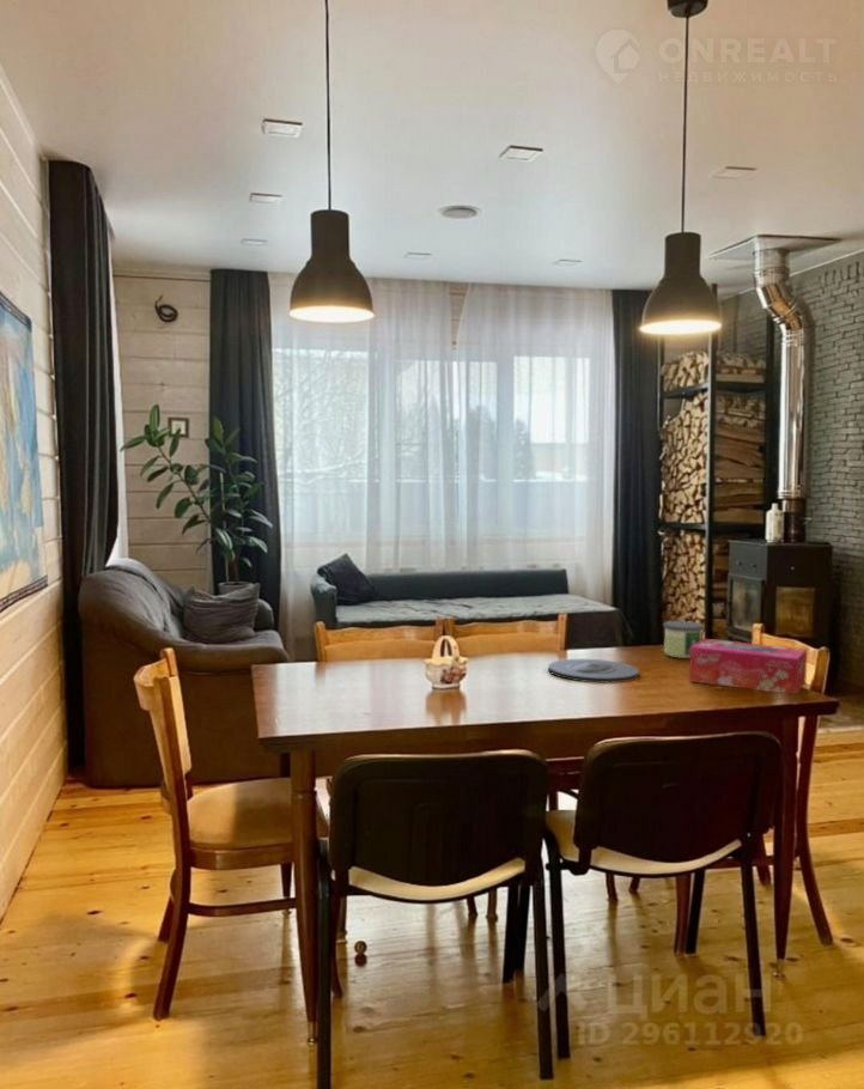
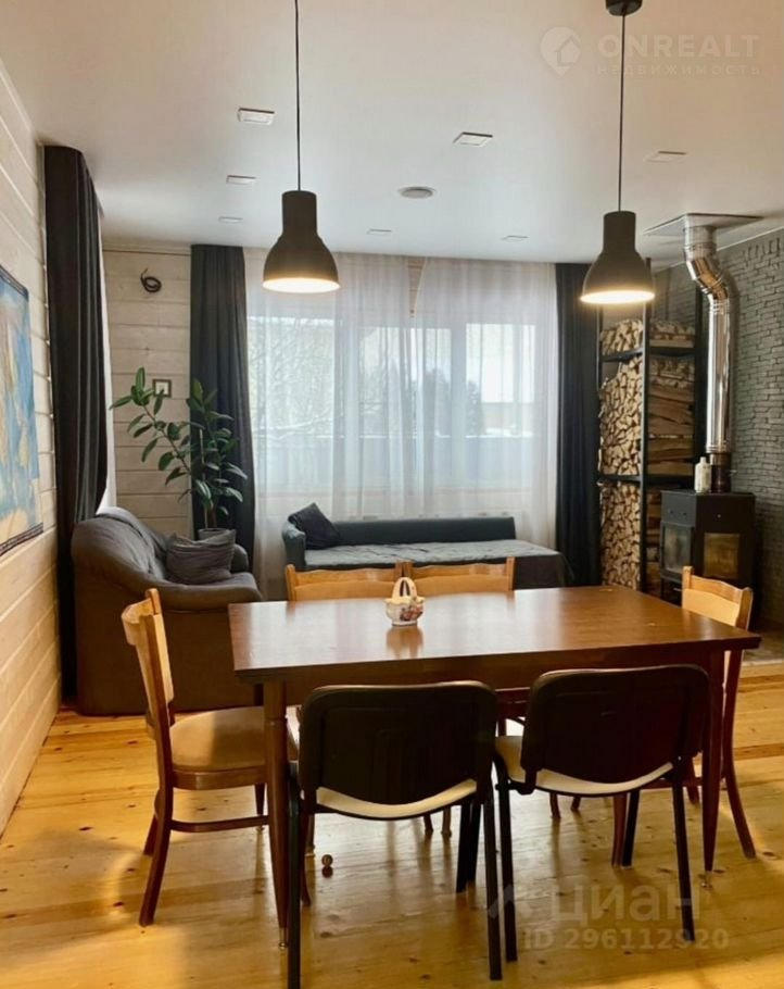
- plate [547,658,640,683]
- candle [662,620,705,659]
- tissue box [688,638,808,695]
